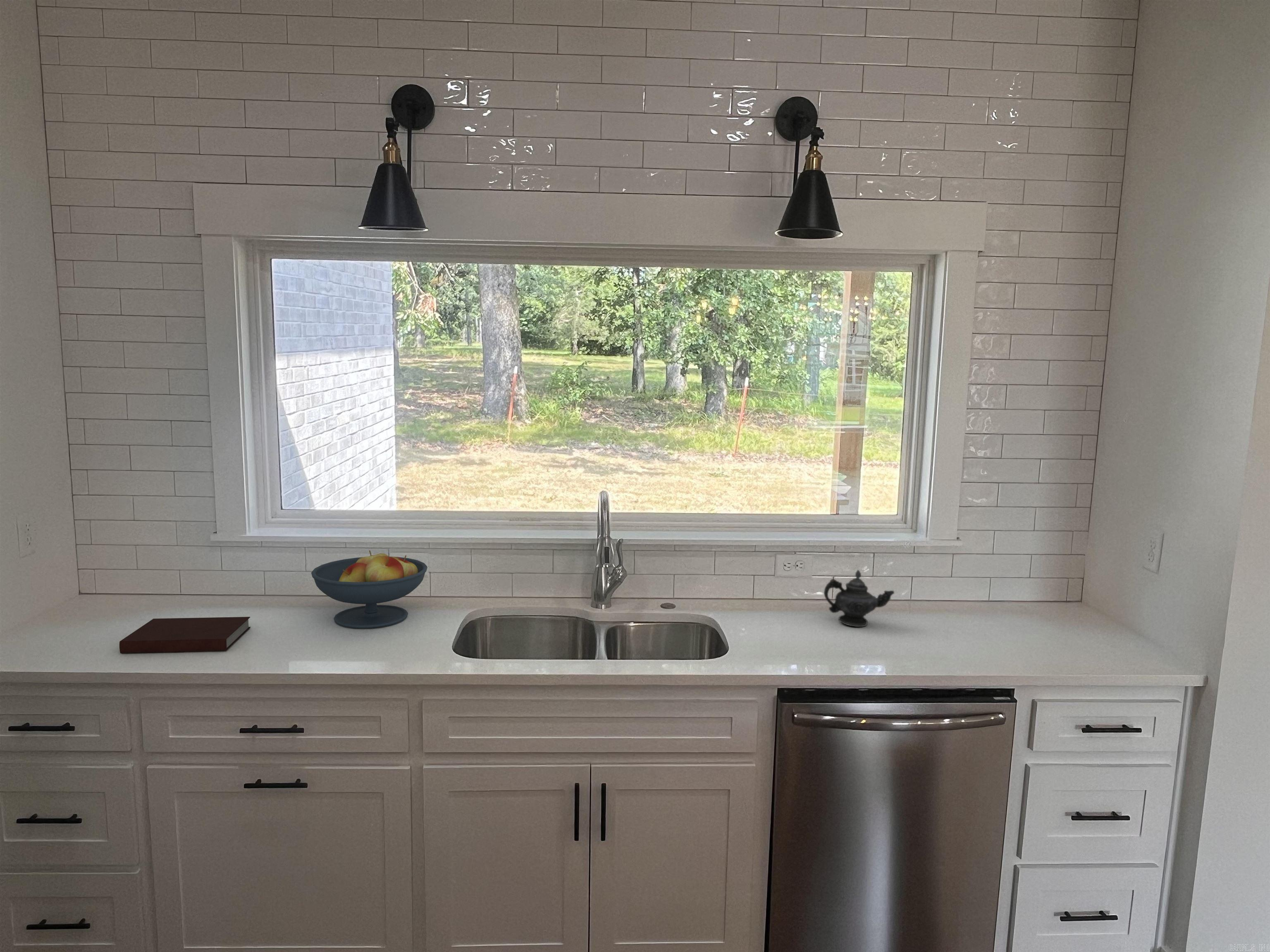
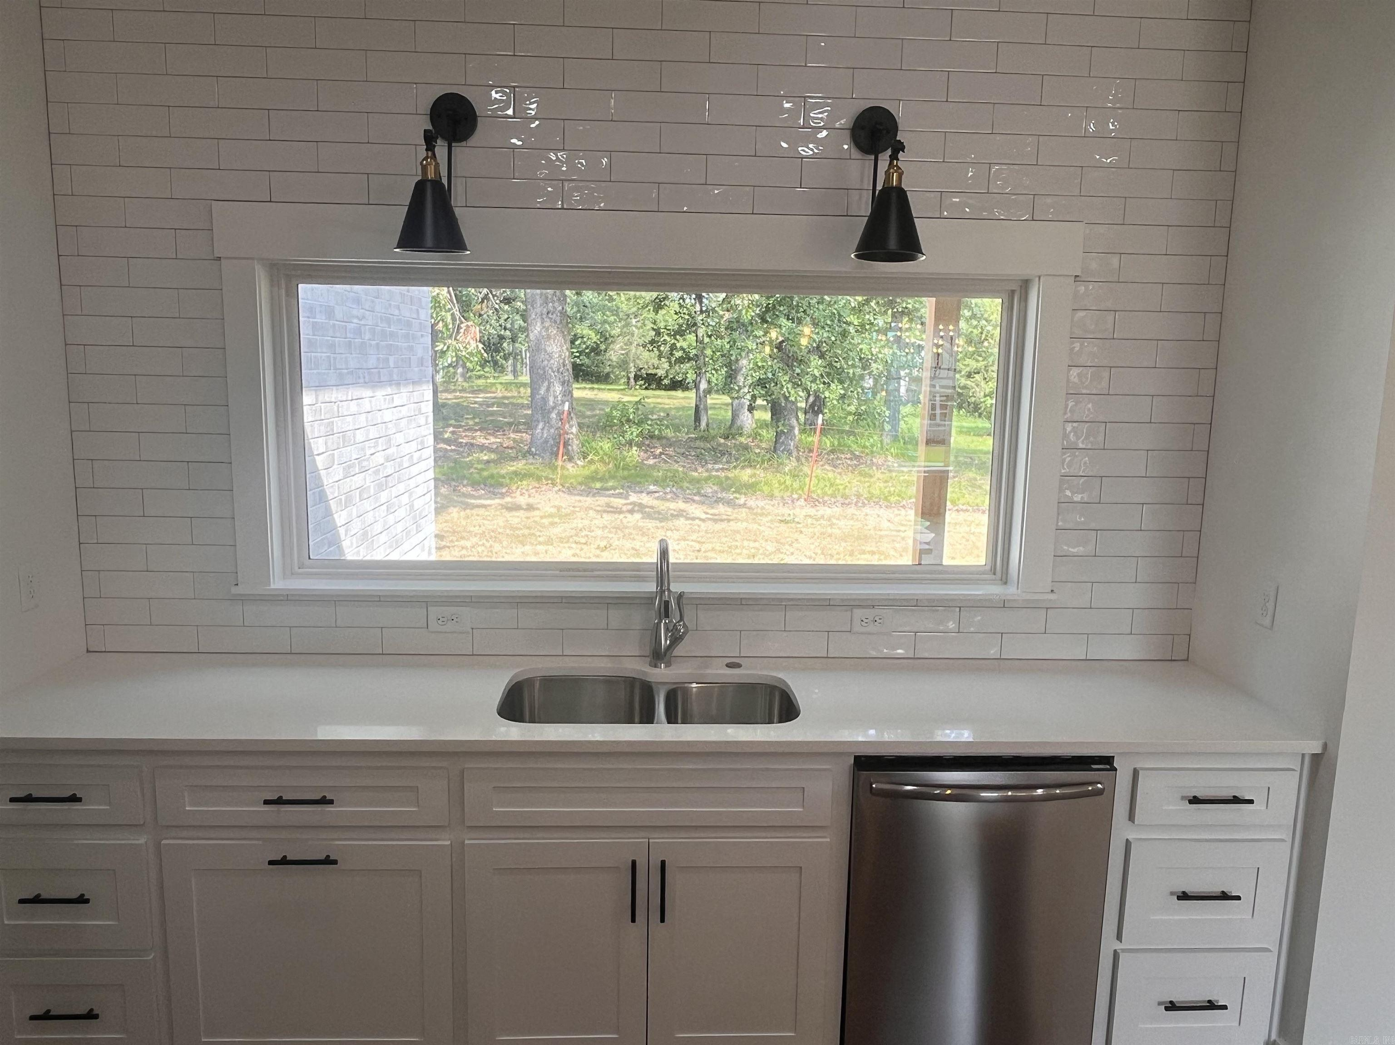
- fruit bowl [311,550,428,629]
- teapot [824,569,895,627]
- notebook [119,616,251,654]
